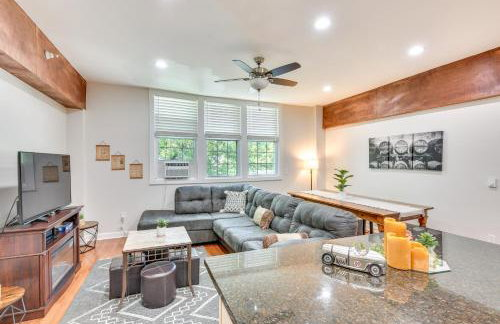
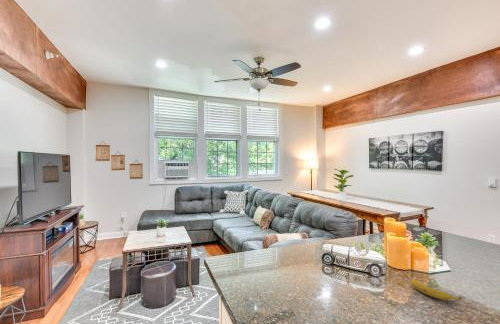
+ banana [410,278,465,301]
